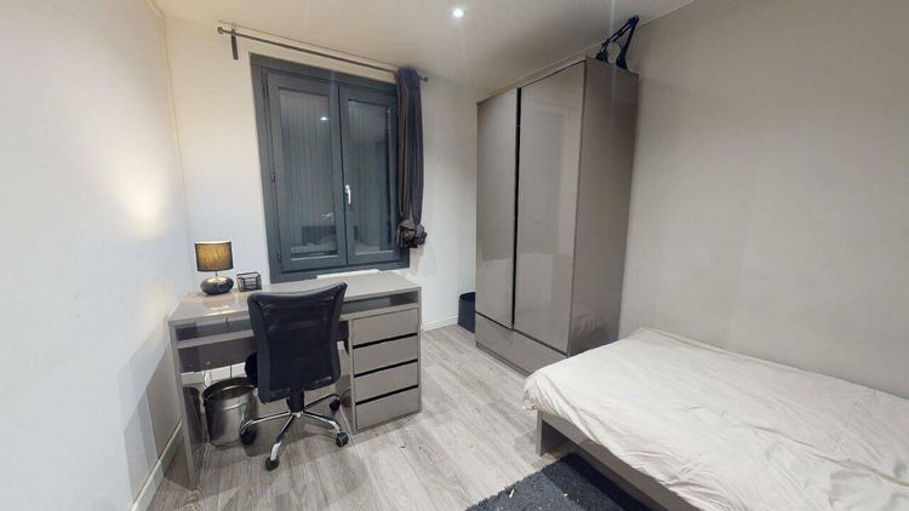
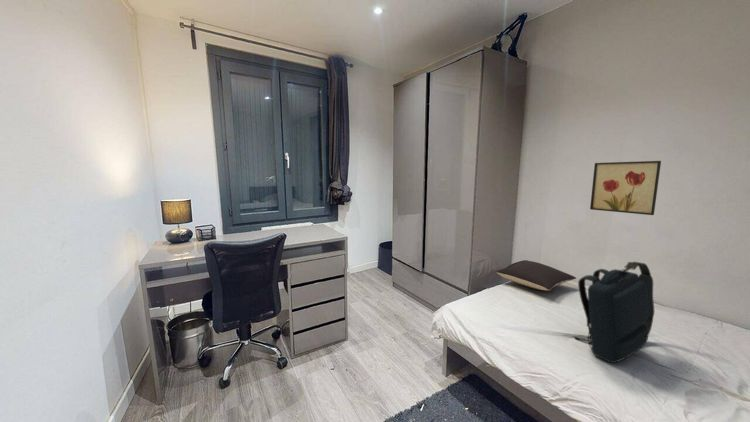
+ backpack [574,261,655,364]
+ wall art [589,160,662,216]
+ pillow [496,259,577,291]
